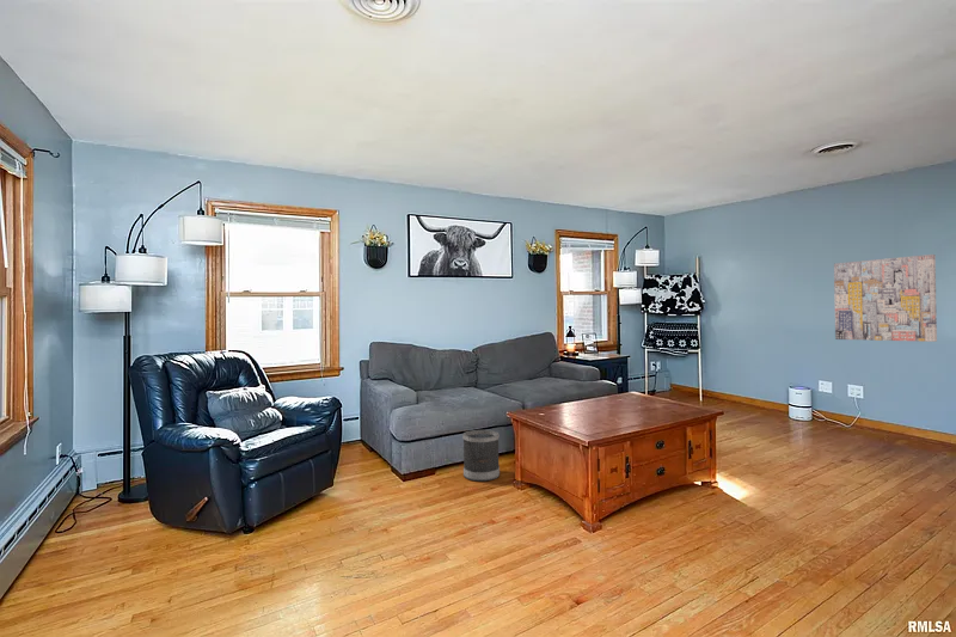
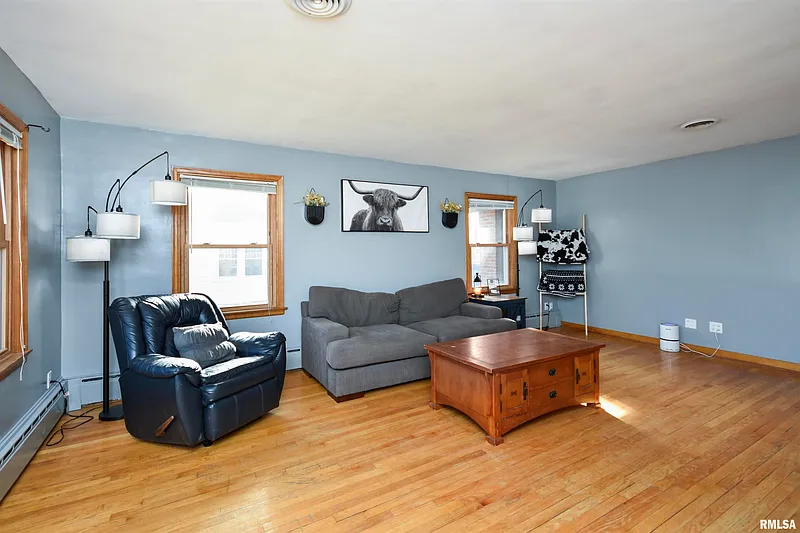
- wastebasket [462,429,501,482]
- wall art [833,253,938,343]
